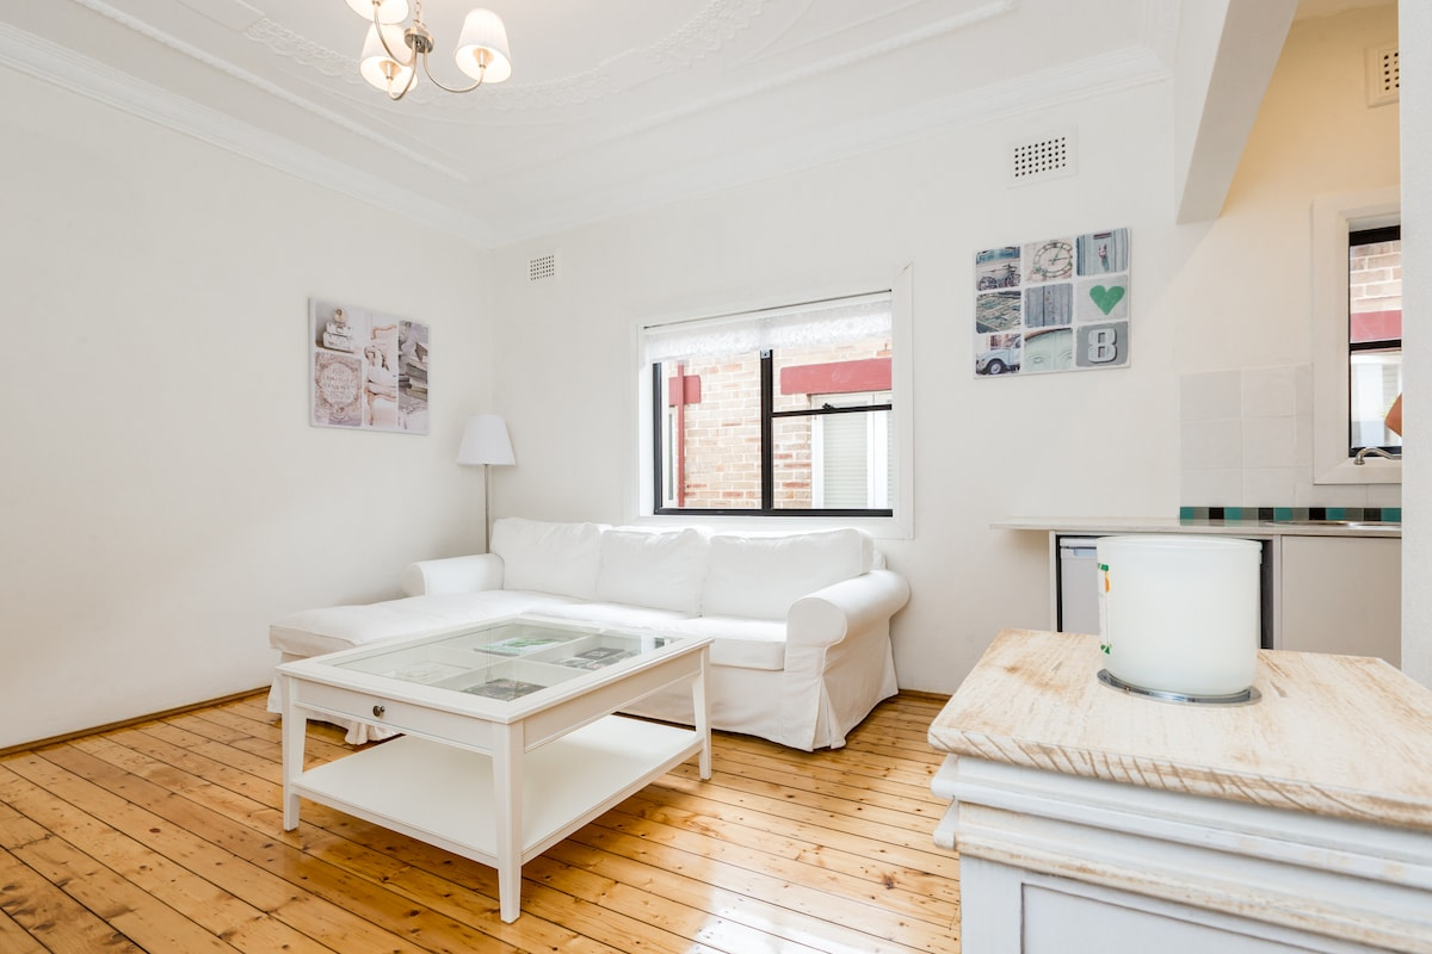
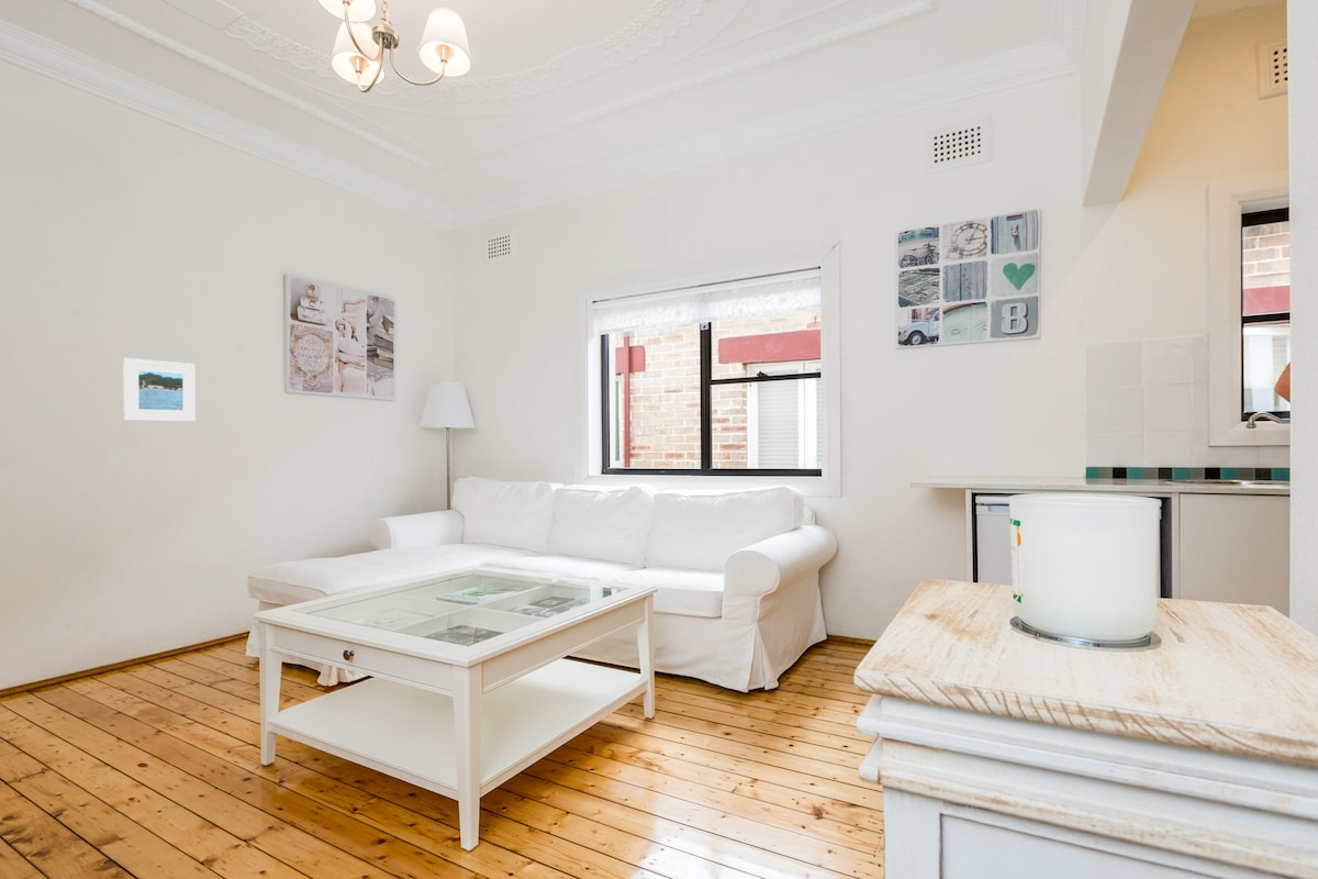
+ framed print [122,357,197,423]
